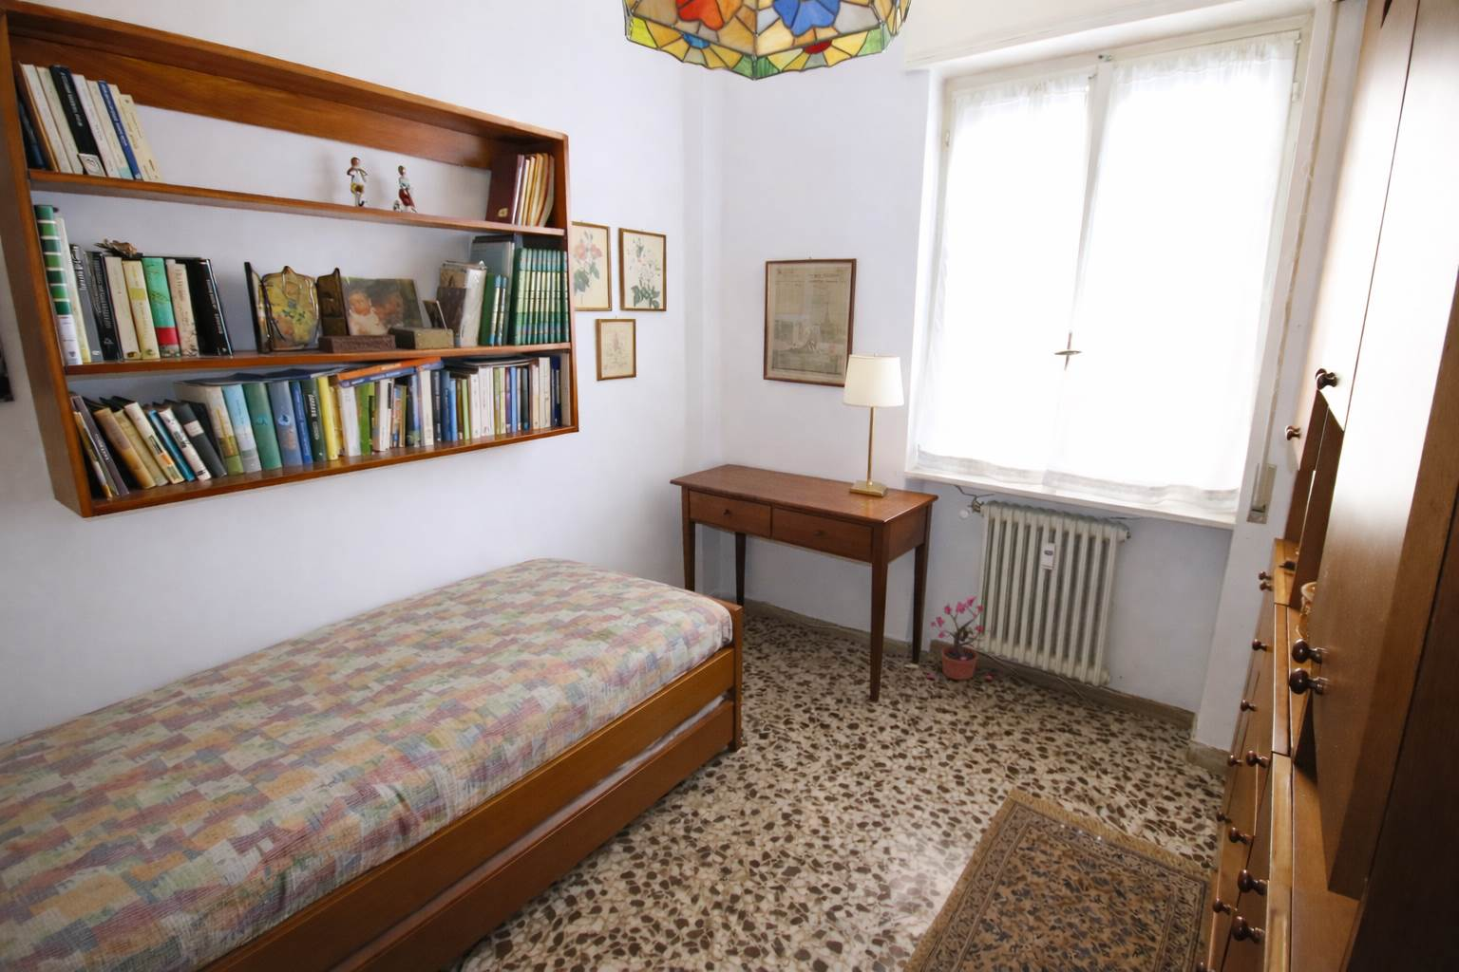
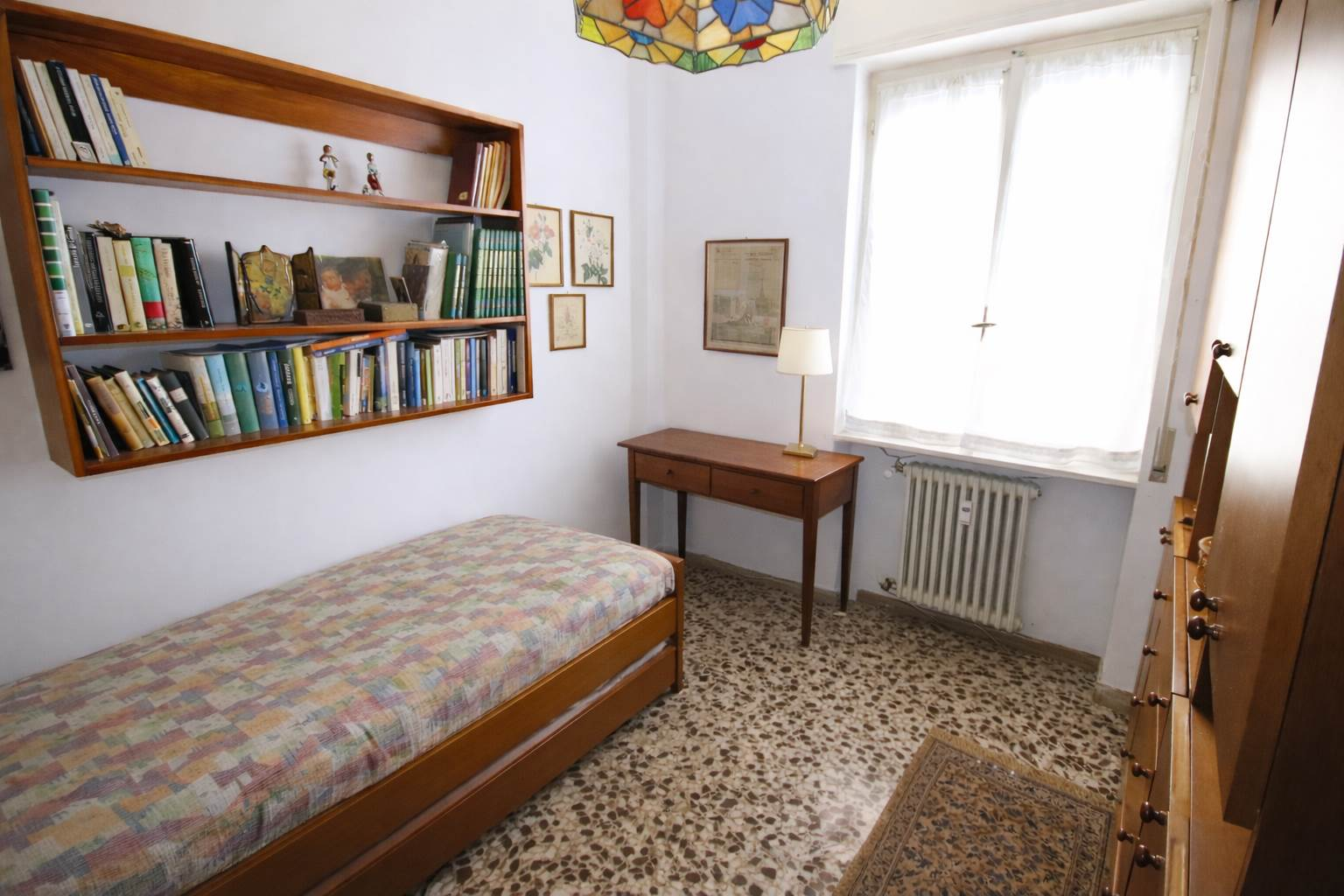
- potted plant [926,596,993,680]
